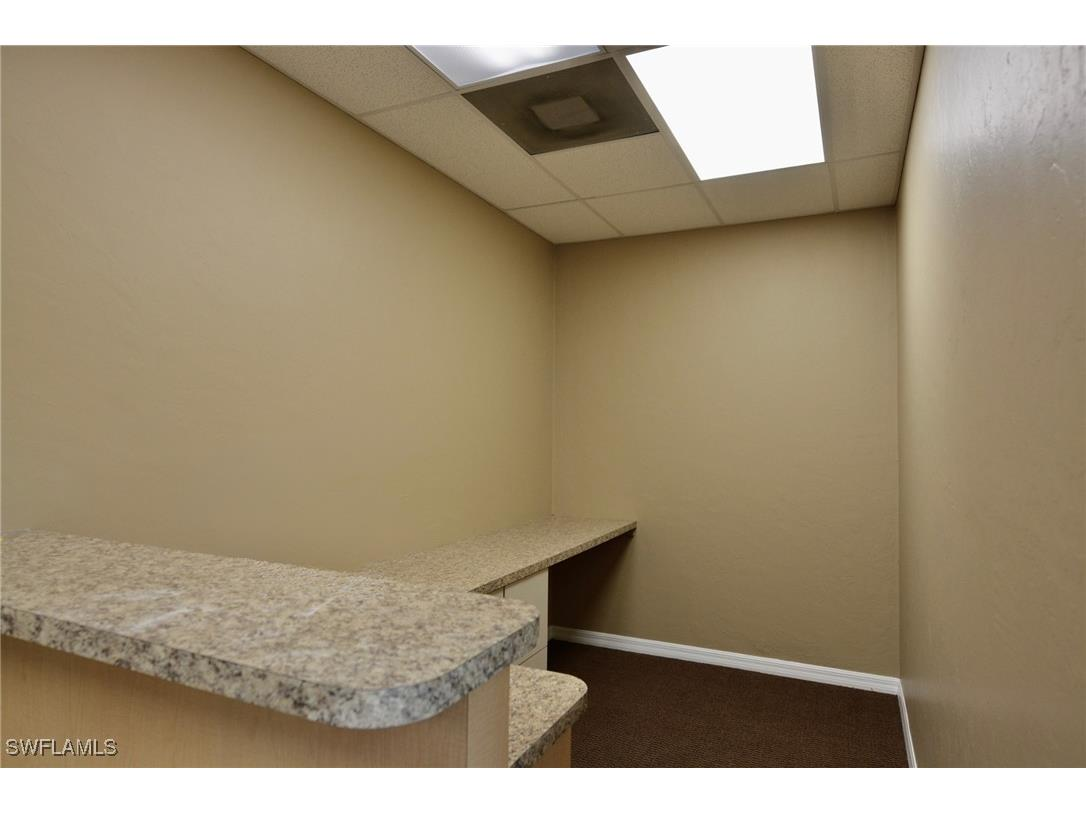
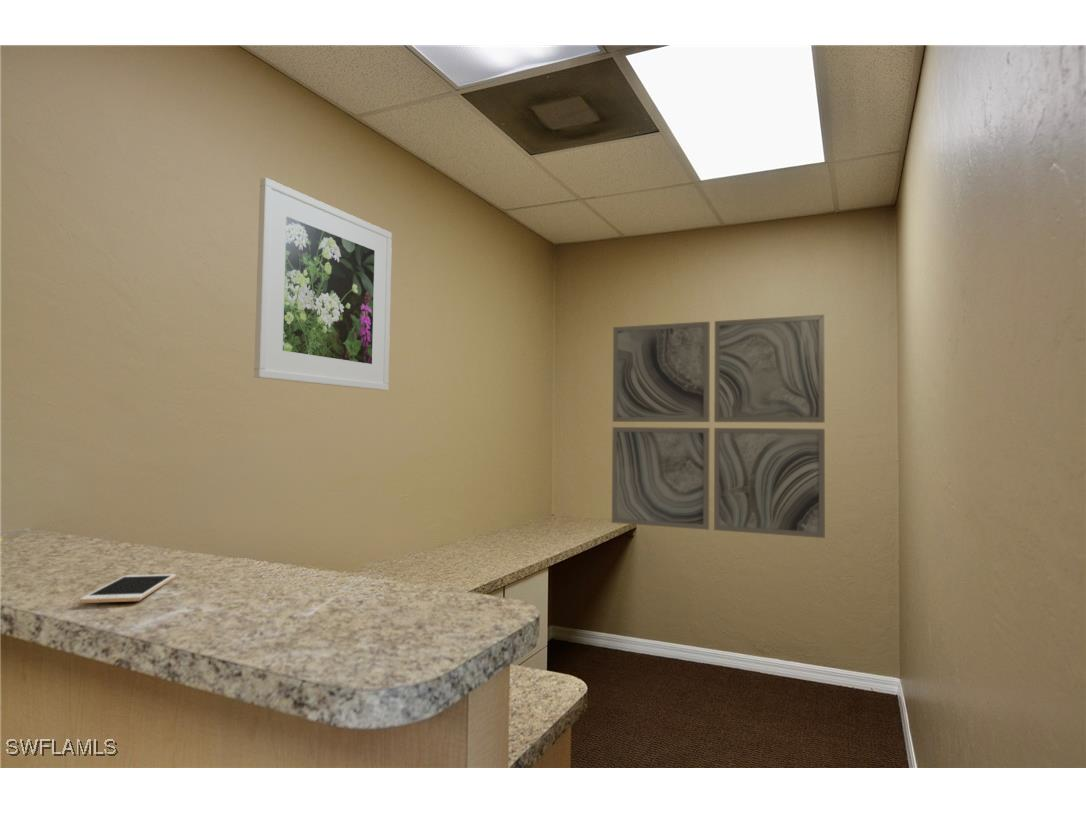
+ cell phone [79,573,177,604]
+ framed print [253,177,393,392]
+ wall art [611,314,826,539]
